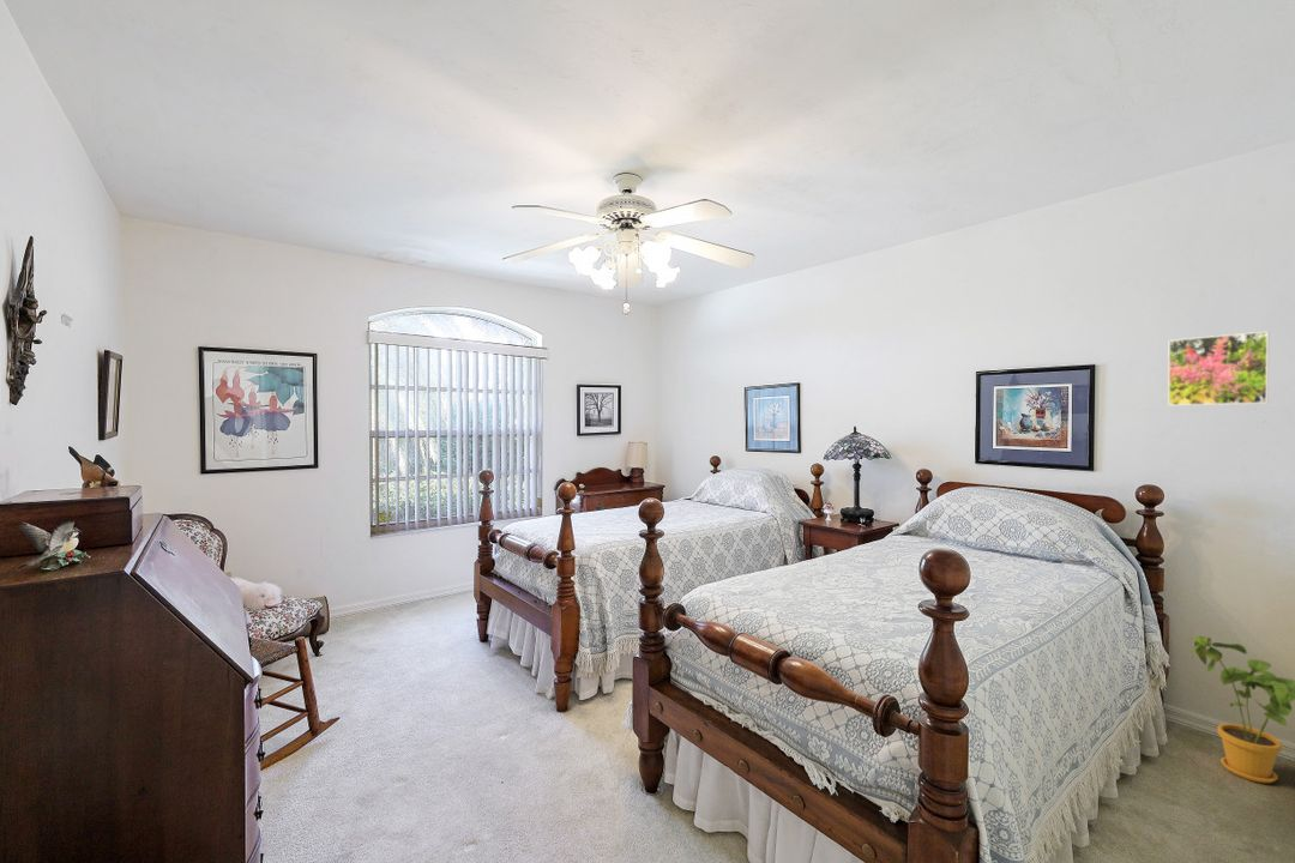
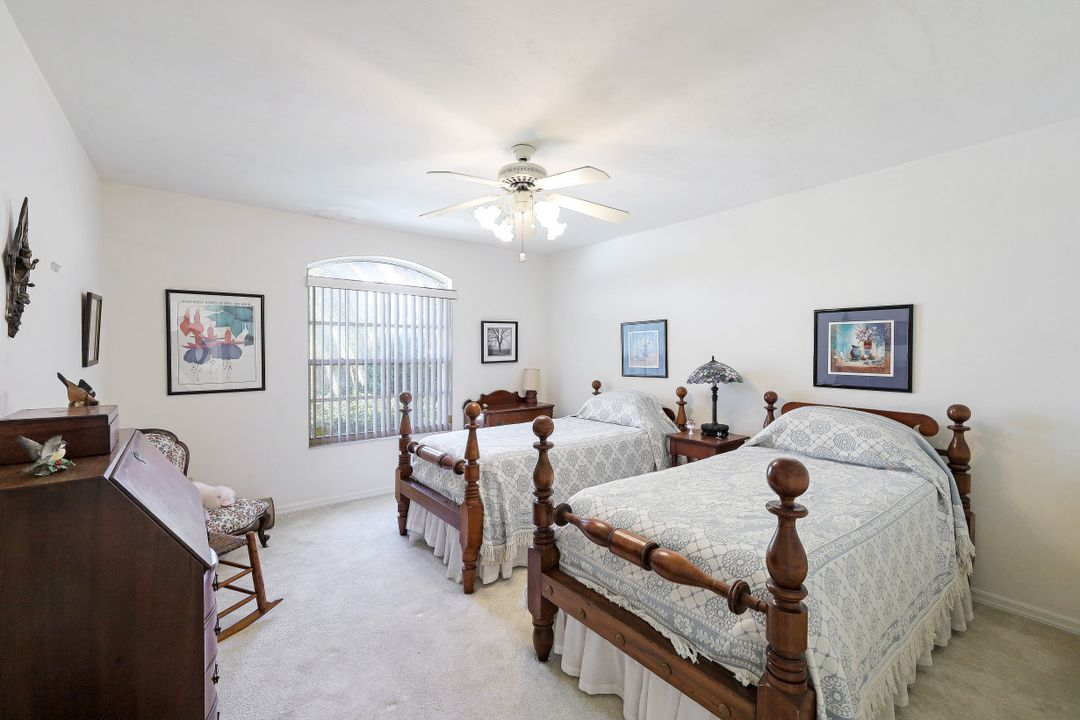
- house plant [1191,634,1295,784]
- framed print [1167,330,1270,406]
